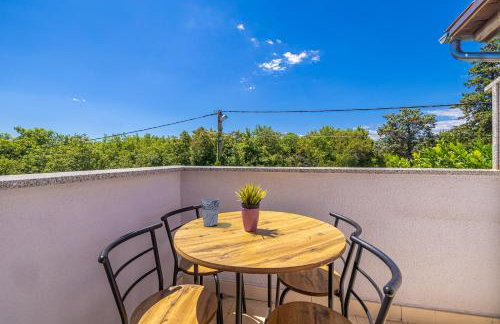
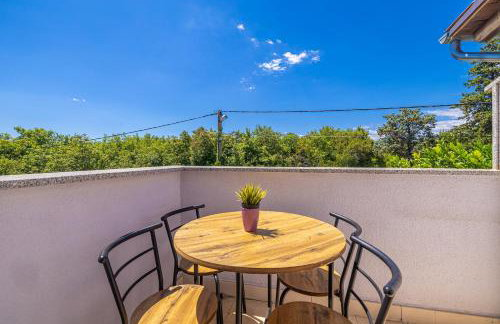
- cup [200,197,220,227]
